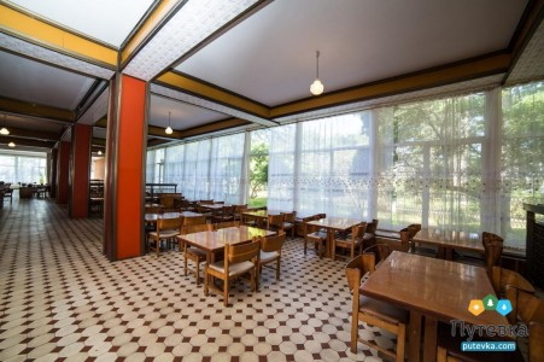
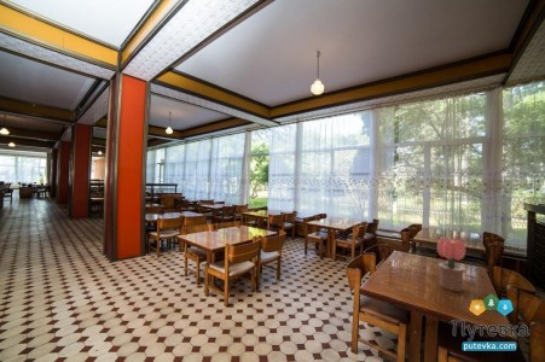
+ potted flower [436,237,466,292]
